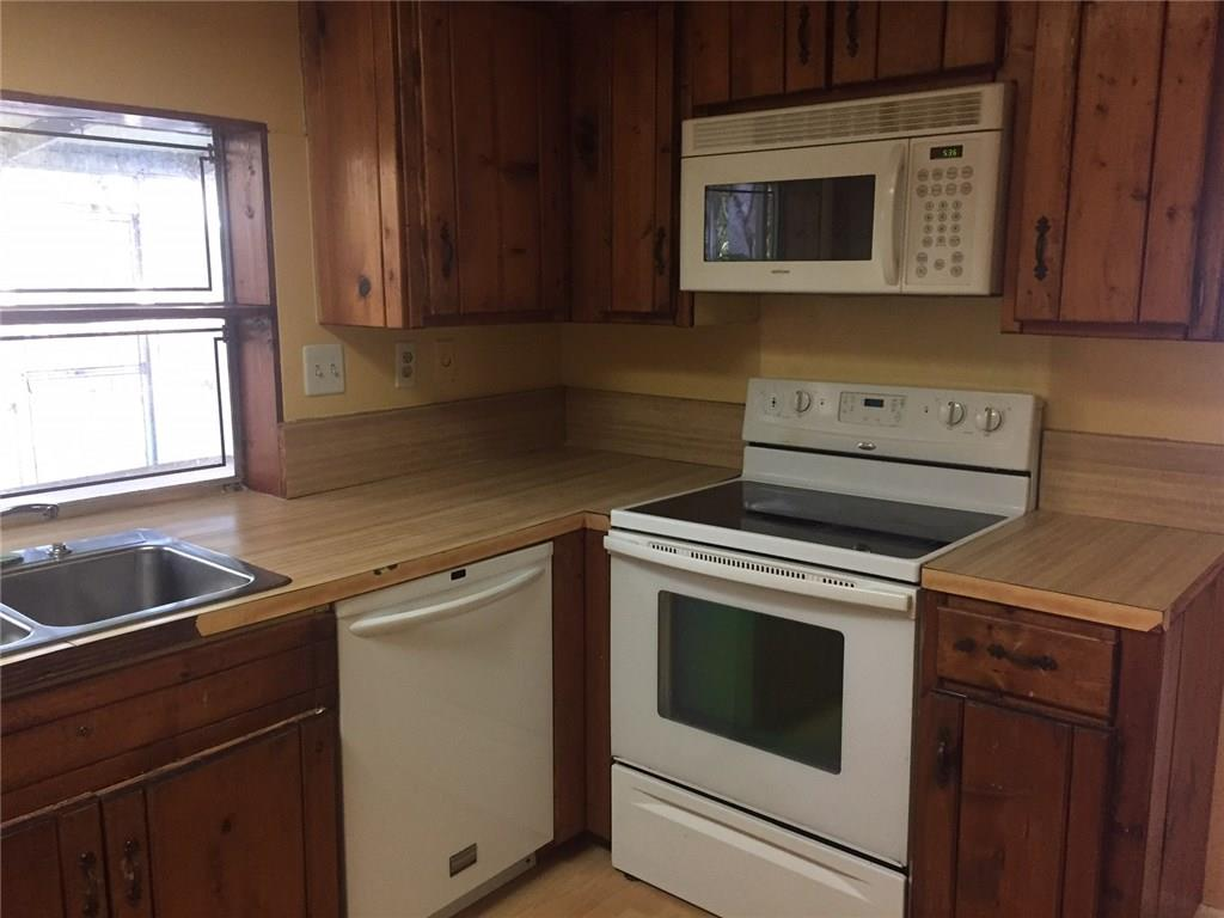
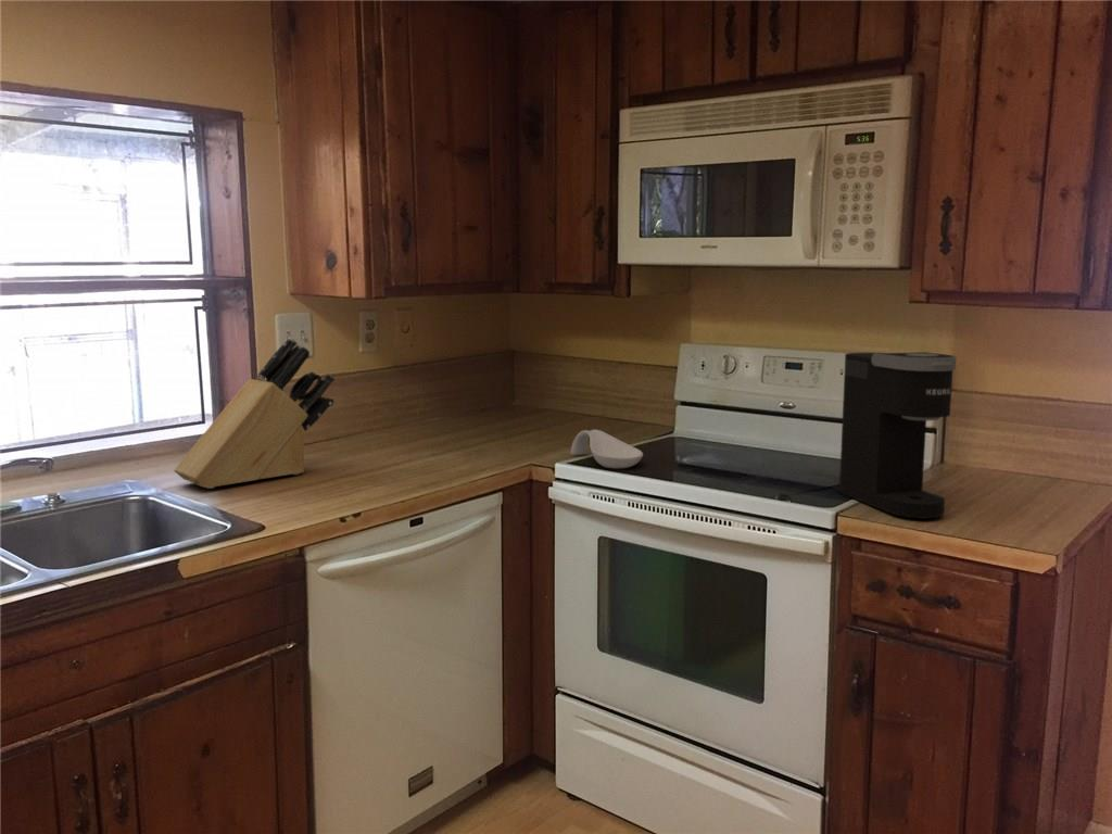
+ spoon rest [570,429,644,470]
+ knife block [173,337,336,490]
+ coffee maker [838,351,958,520]
